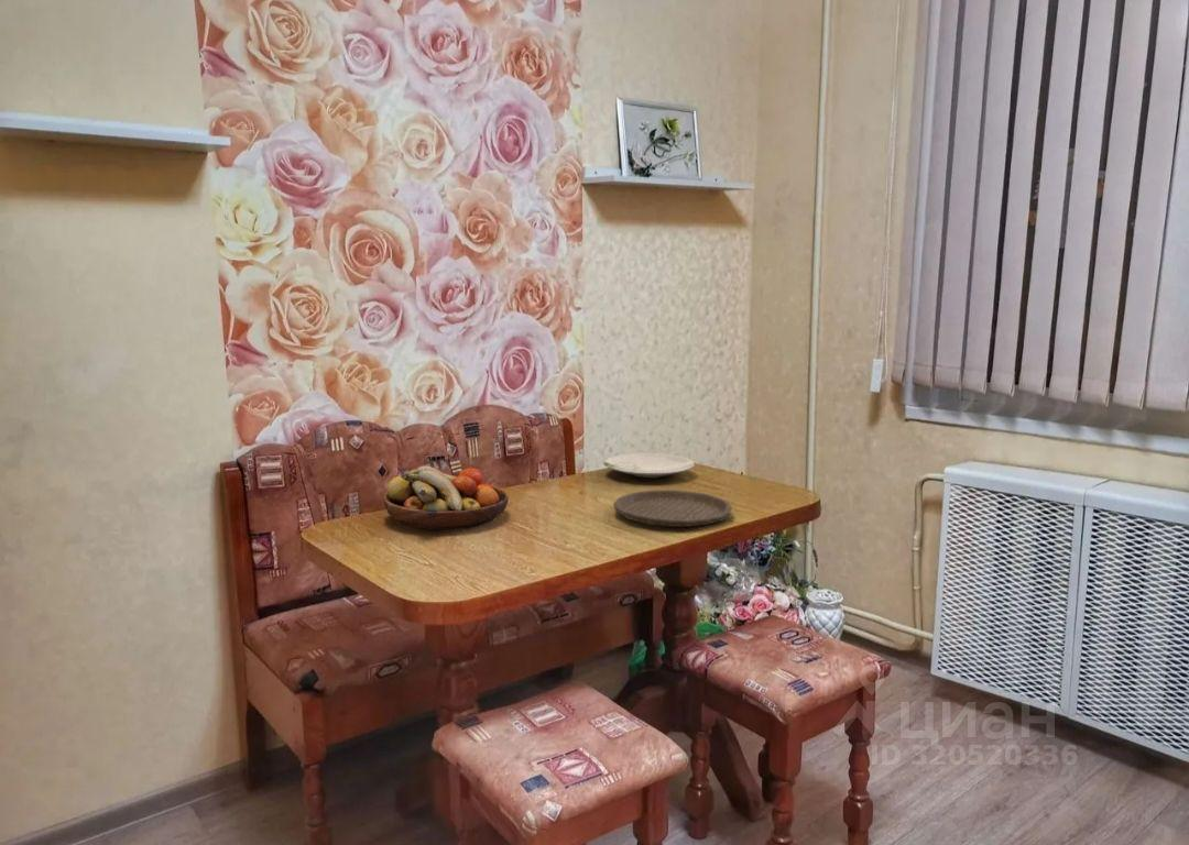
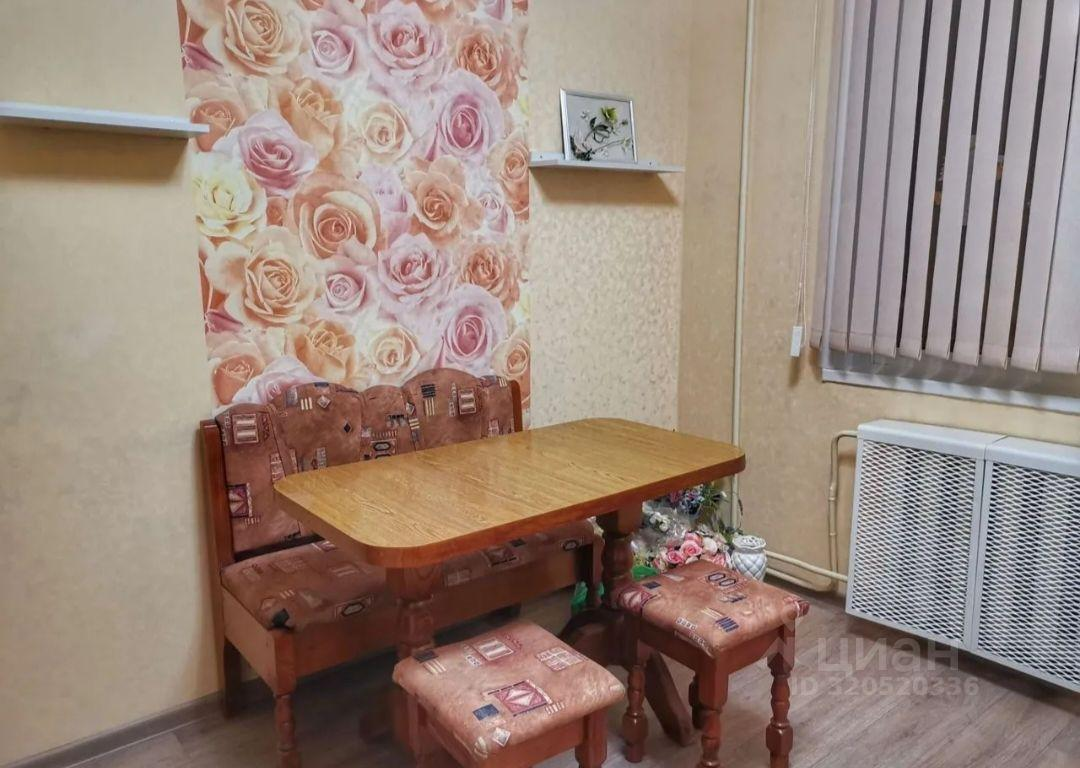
- plate [603,452,696,480]
- fruit bowl [383,464,510,531]
- plate [612,489,733,528]
